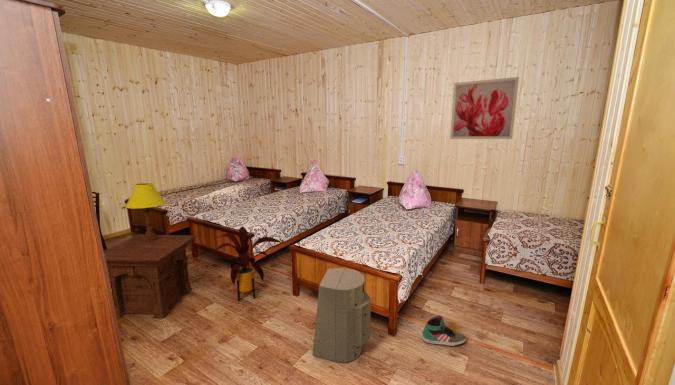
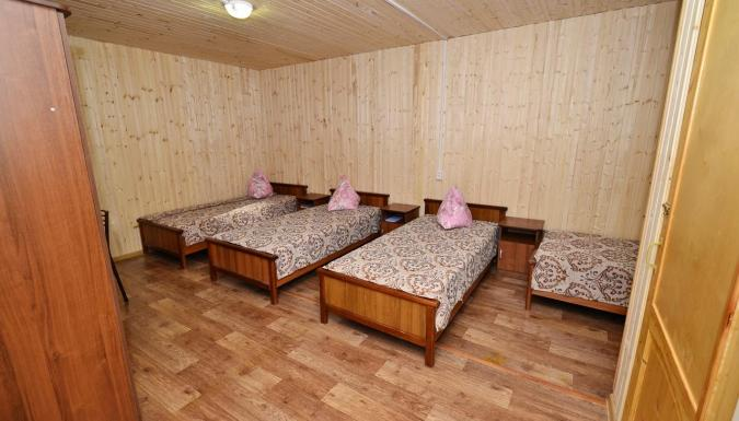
- sneaker [421,314,467,347]
- fan [312,267,372,364]
- house plant [213,225,282,302]
- side table [103,234,198,319]
- table lamp [124,182,167,242]
- wall art [449,76,520,140]
